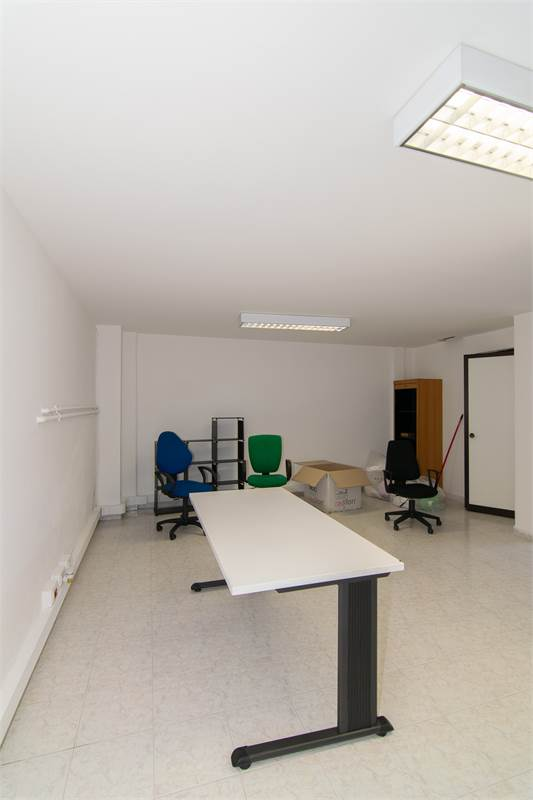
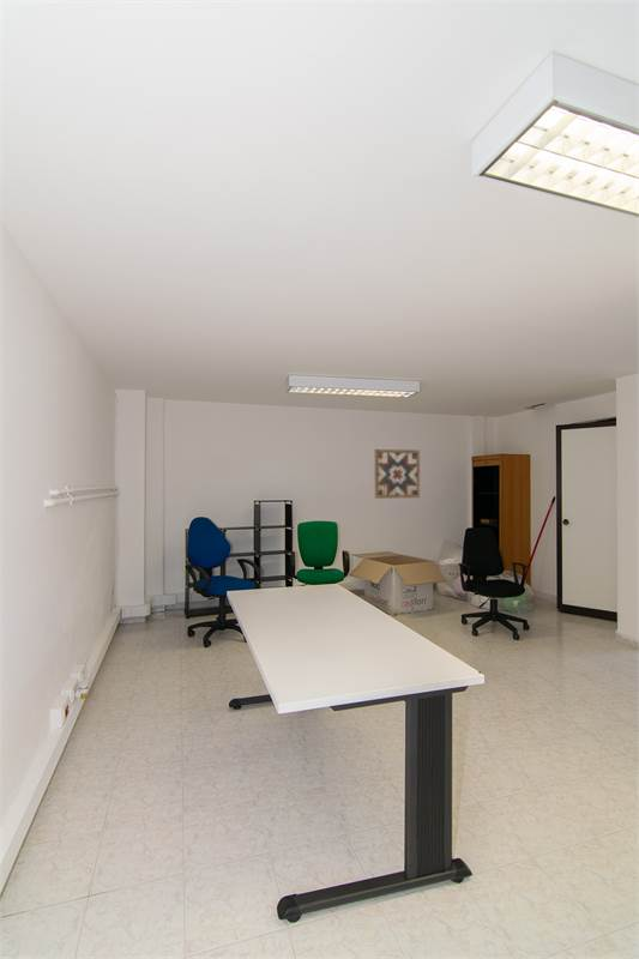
+ wall art [374,448,421,500]
